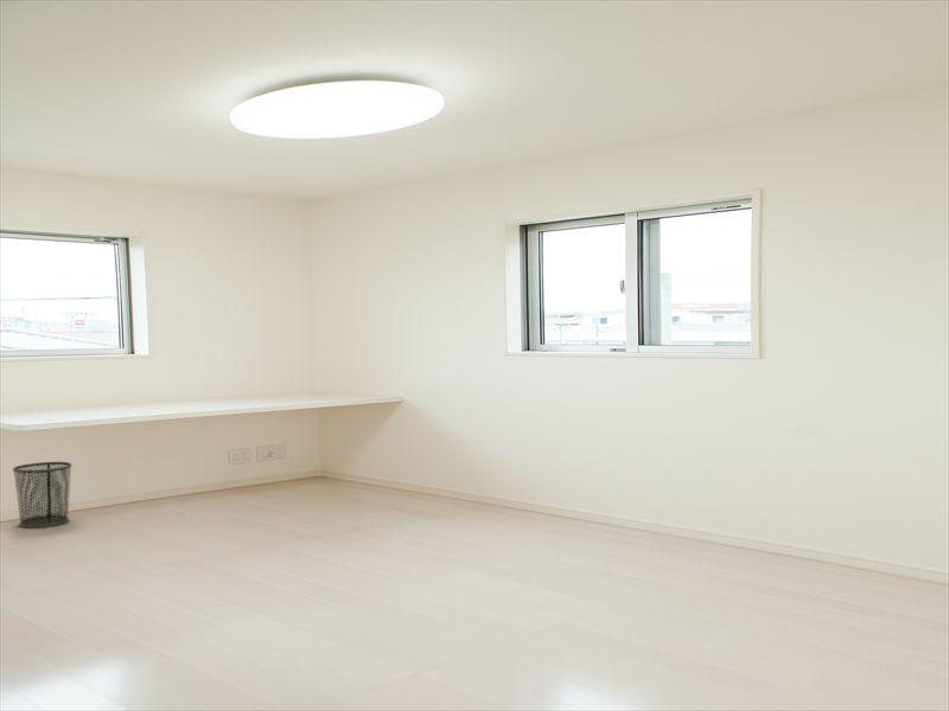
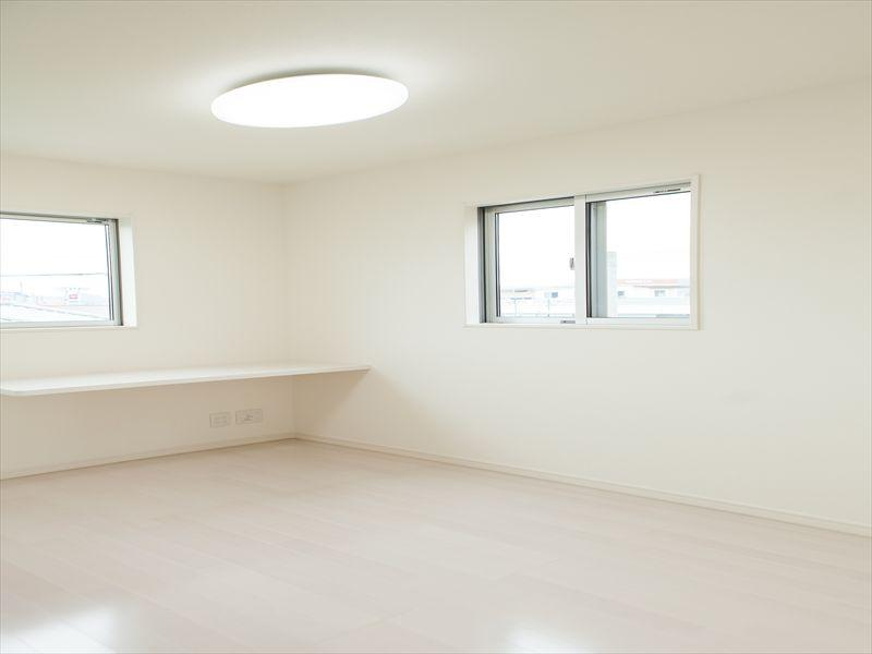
- waste bin [11,461,74,529]
